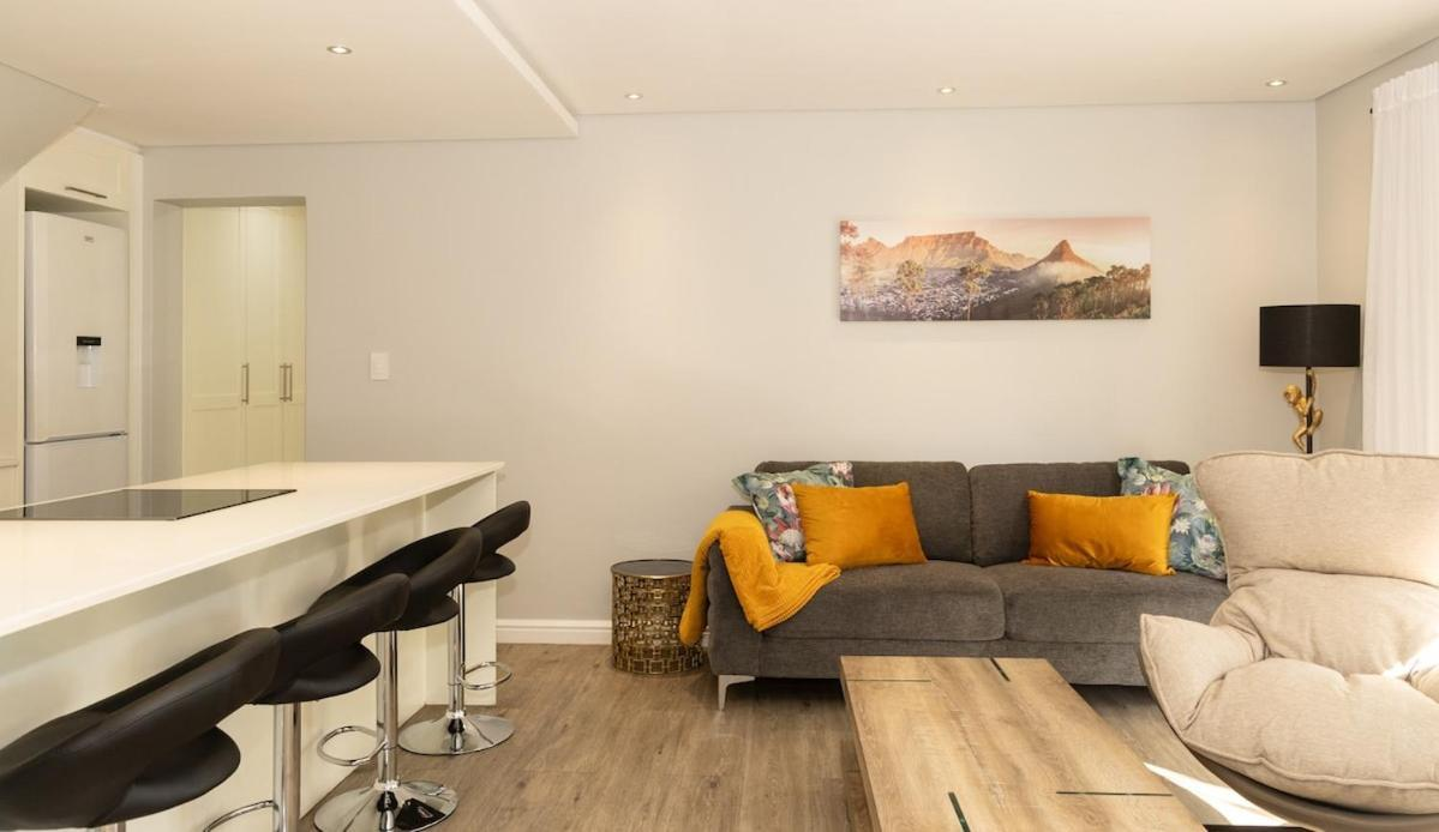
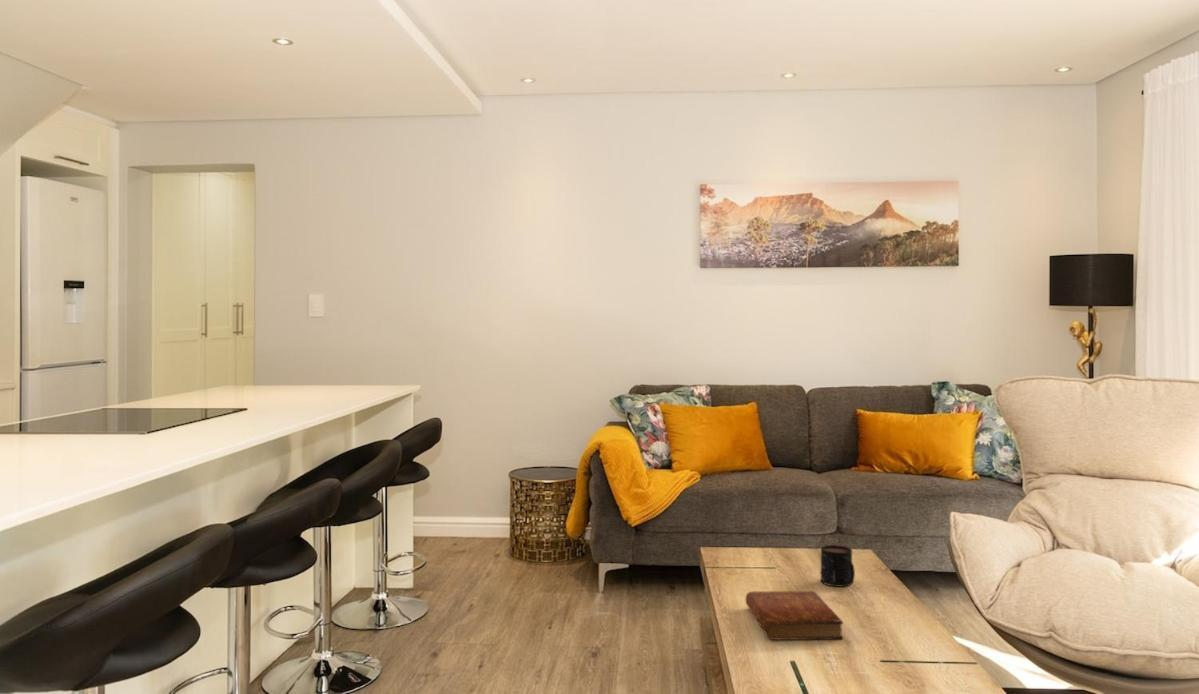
+ mug [820,544,856,588]
+ bible [745,590,844,641]
